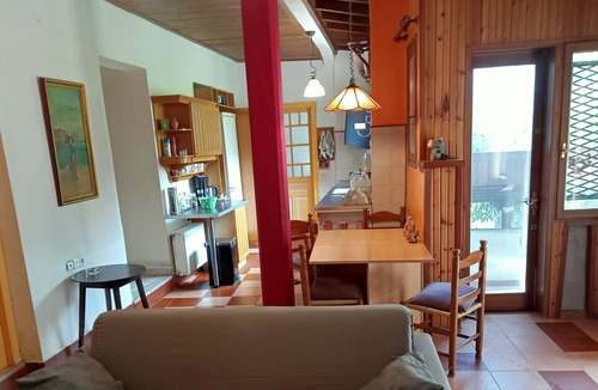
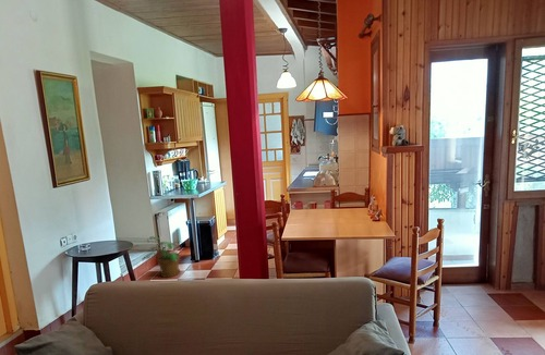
+ potted plant [141,235,184,279]
